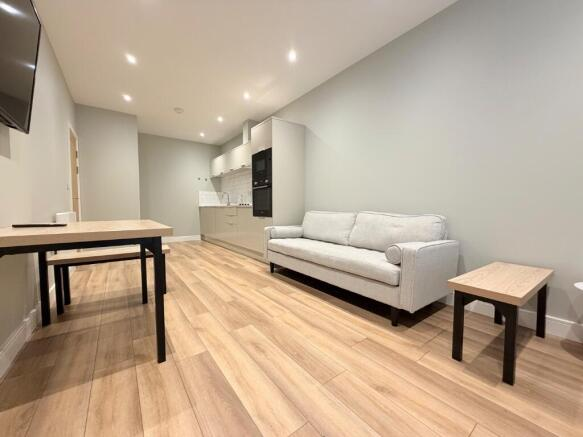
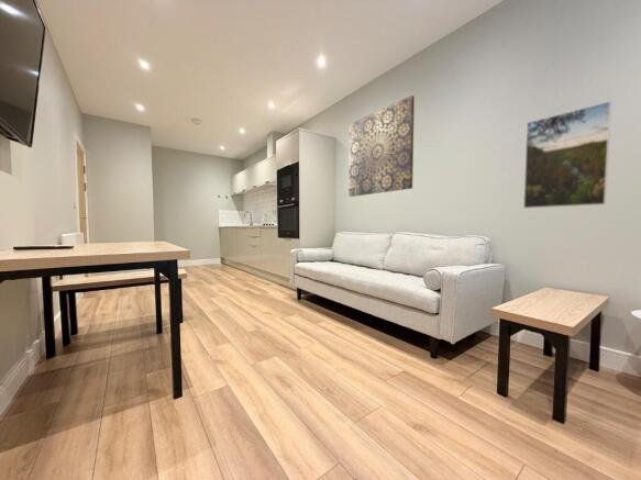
+ wall art [347,94,416,198]
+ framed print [522,100,612,210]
